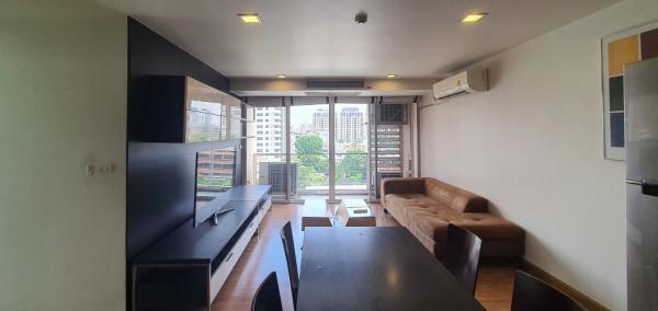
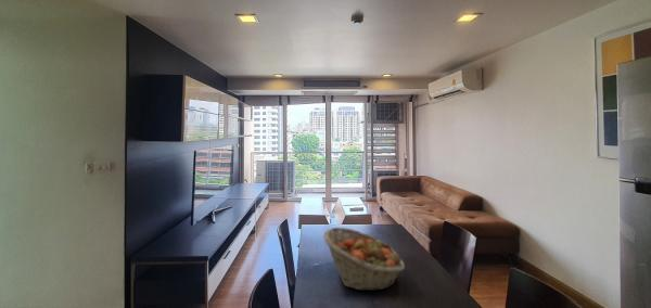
+ fruit basket [322,227,406,292]
